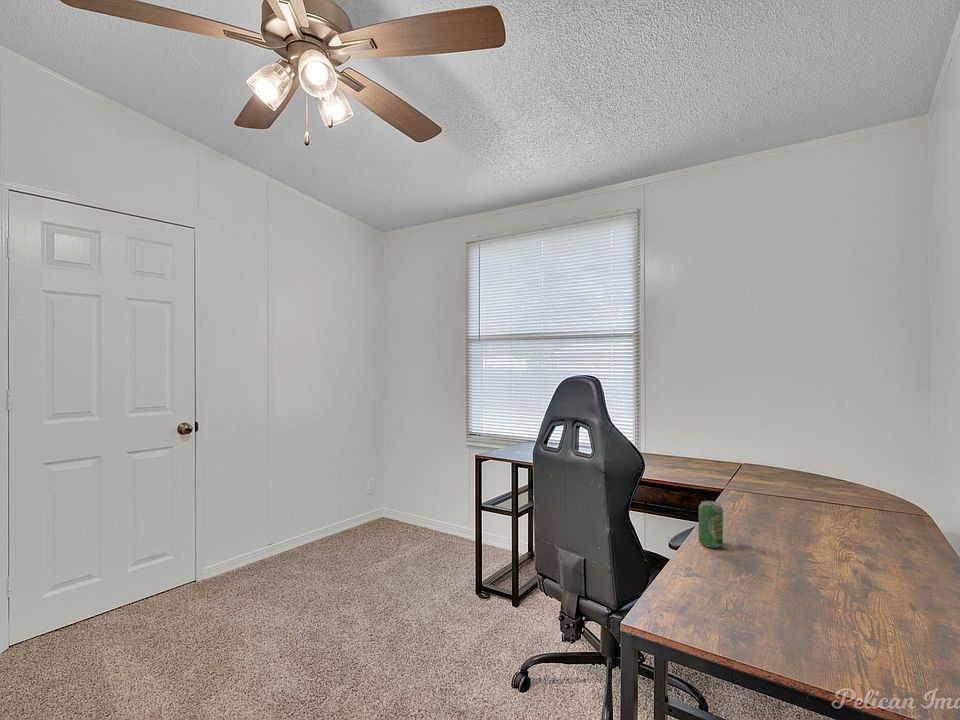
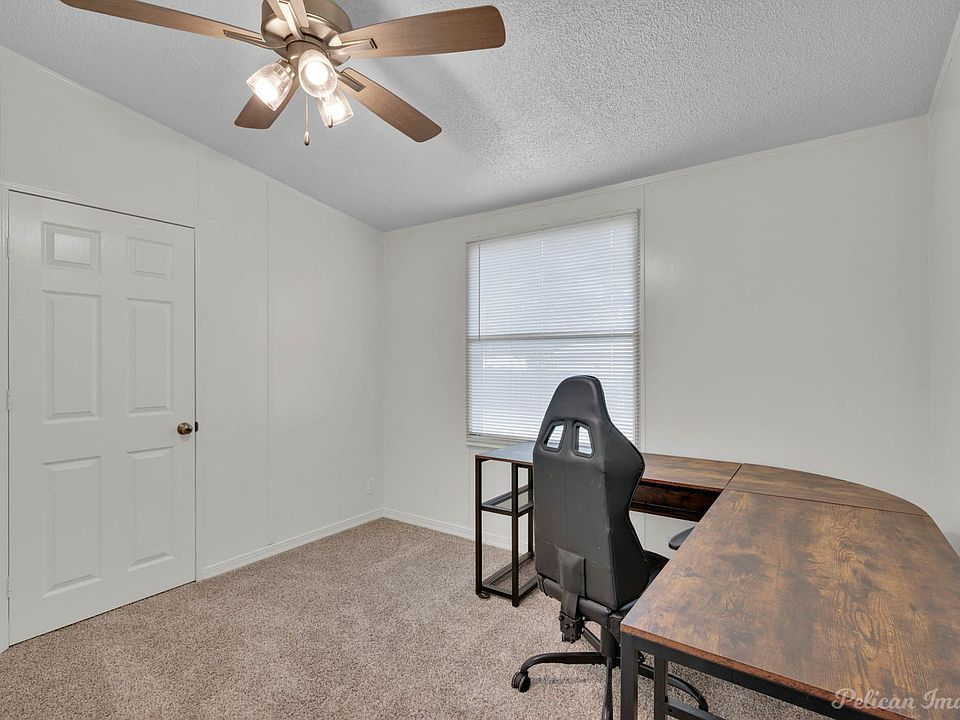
- beverage can [698,500,724,549]
